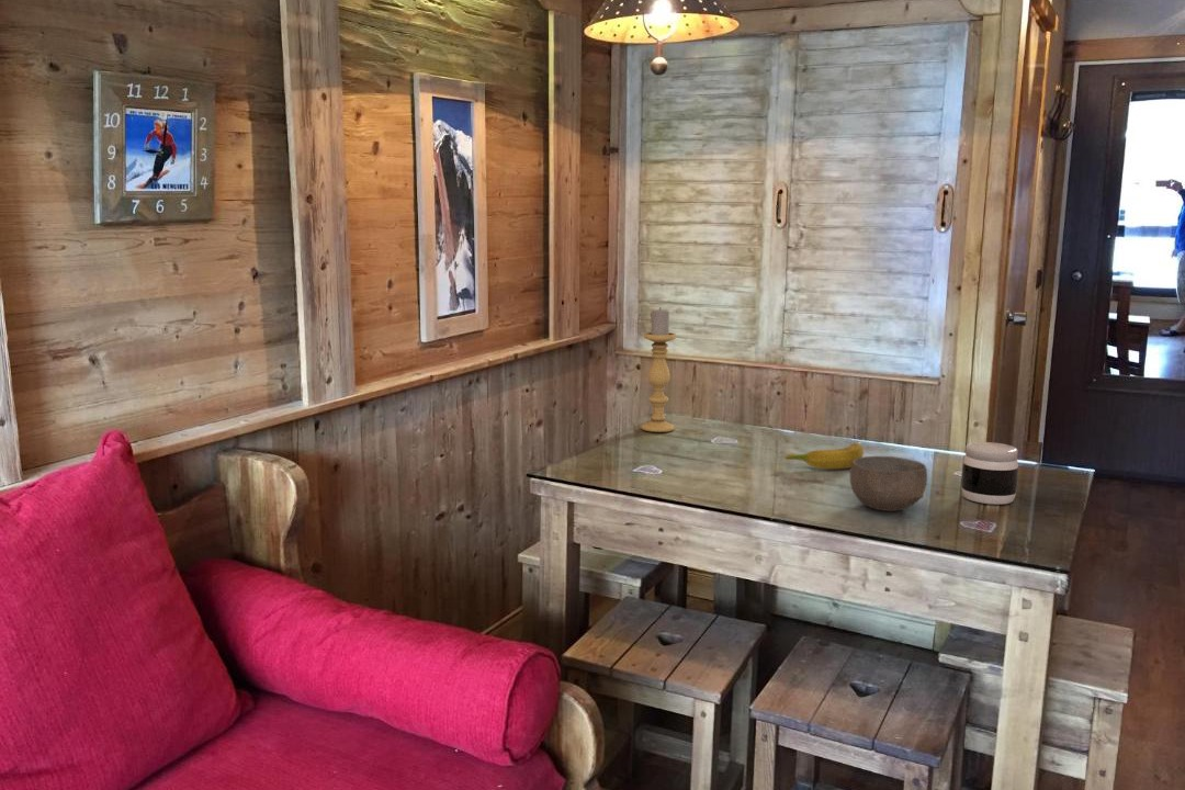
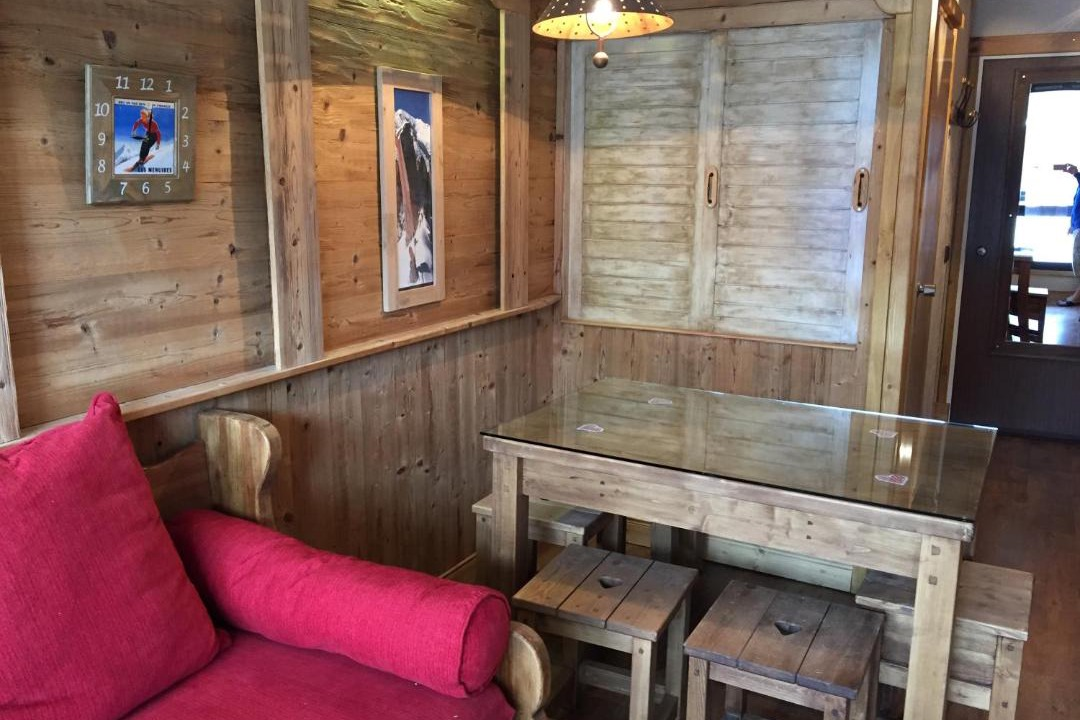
- banana [785,442,865,470]
- candle holder [641,306,677,433]
- bowl [849,455,928,512]
- jar [960,441,1019,506]
